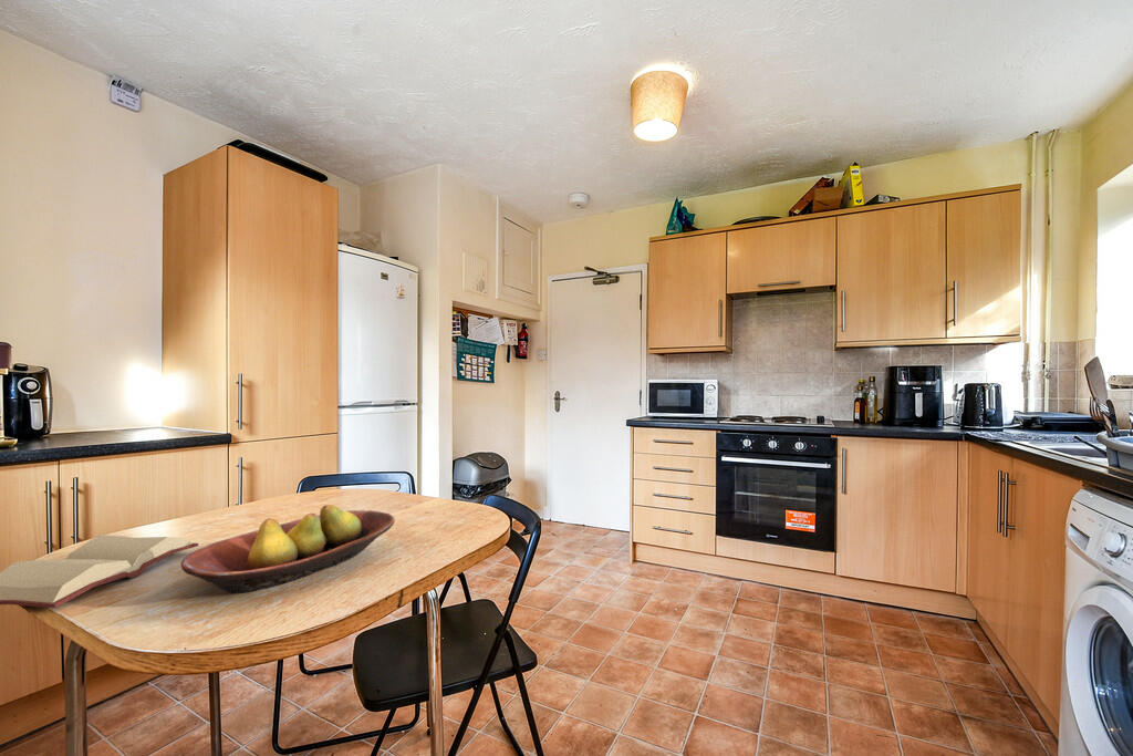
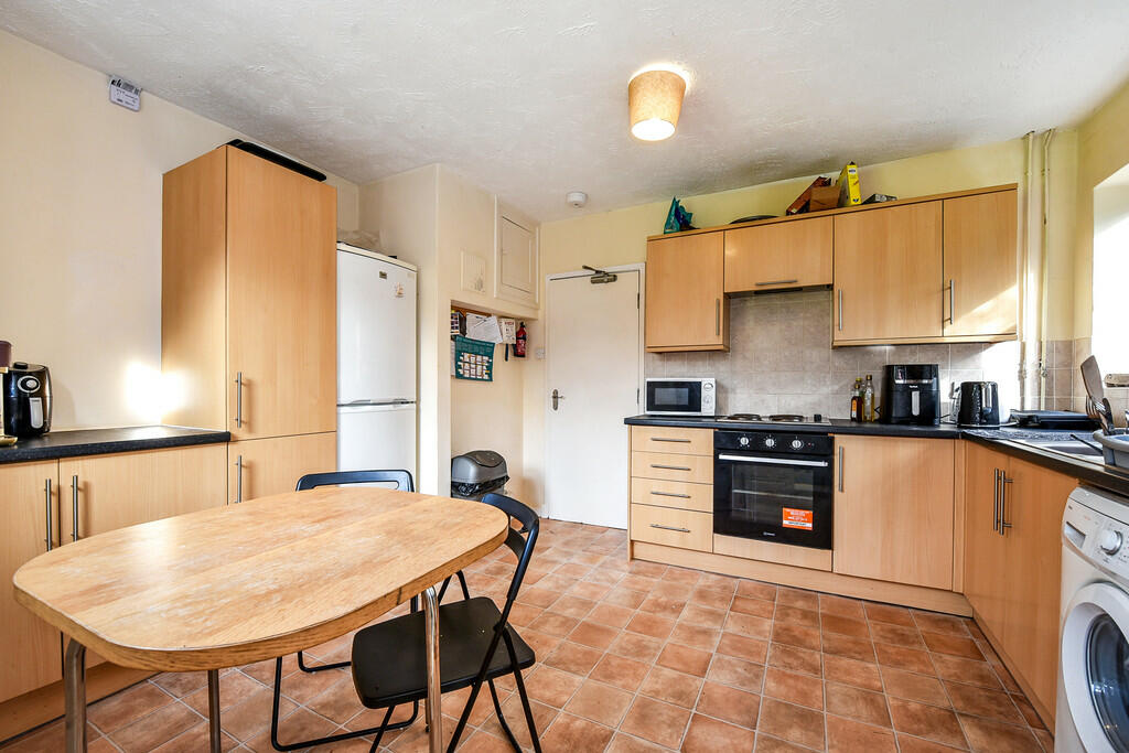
- hardback book [0,534,199,609]
- fruit bowl [180,504,396,594]
